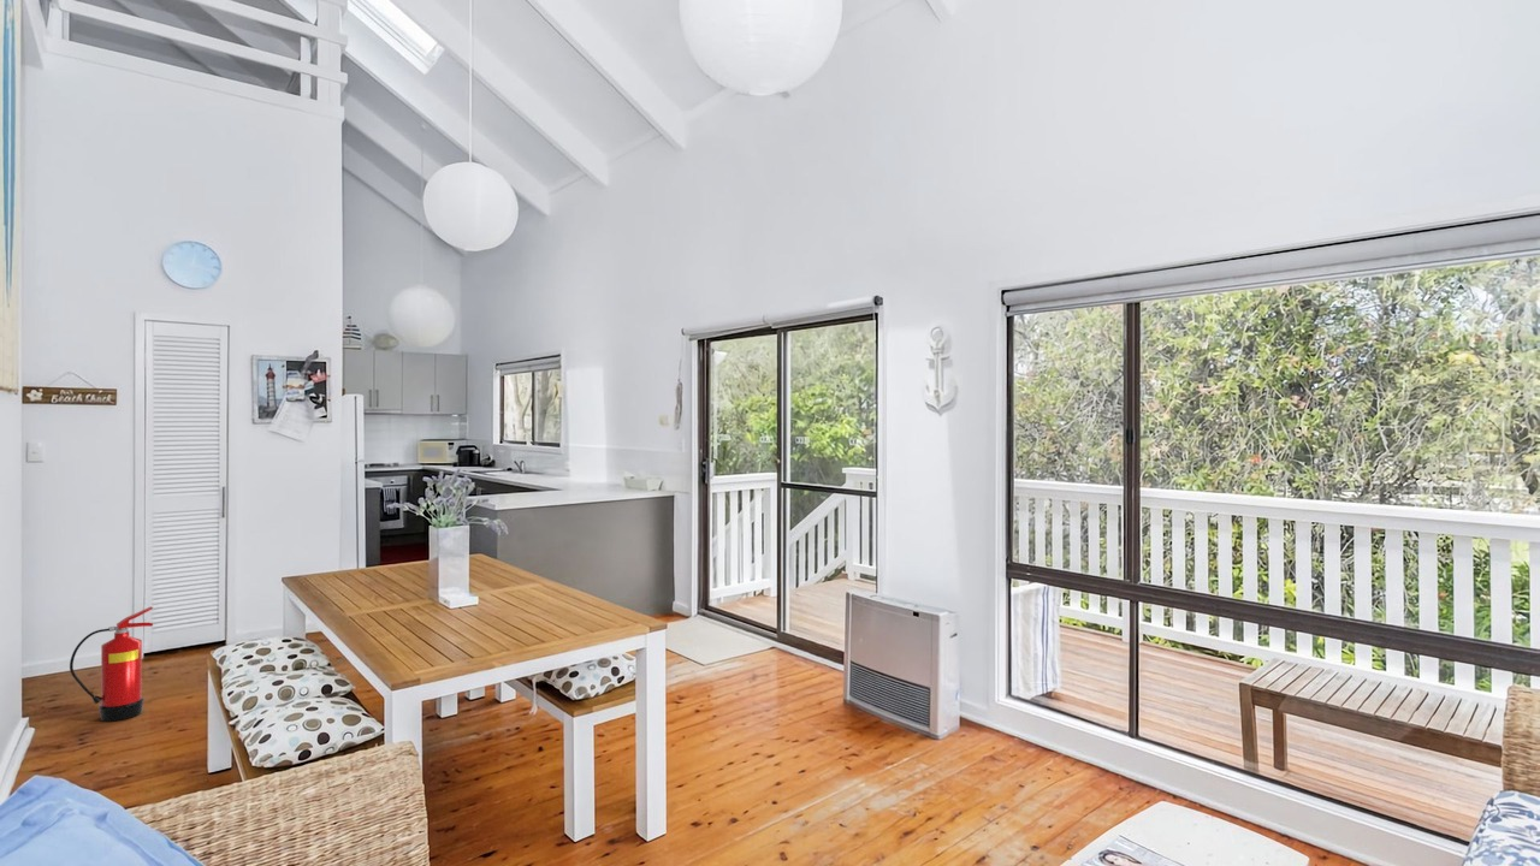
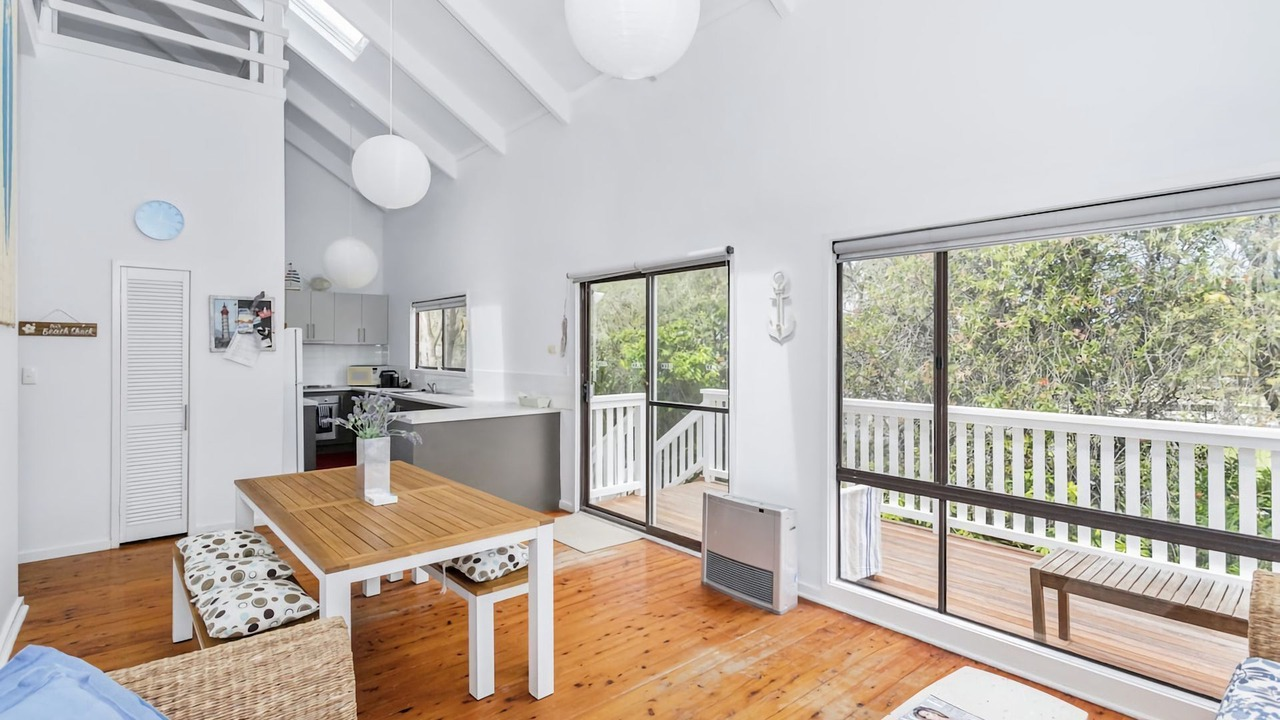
- fire extinguisher [69,606,154,723]
